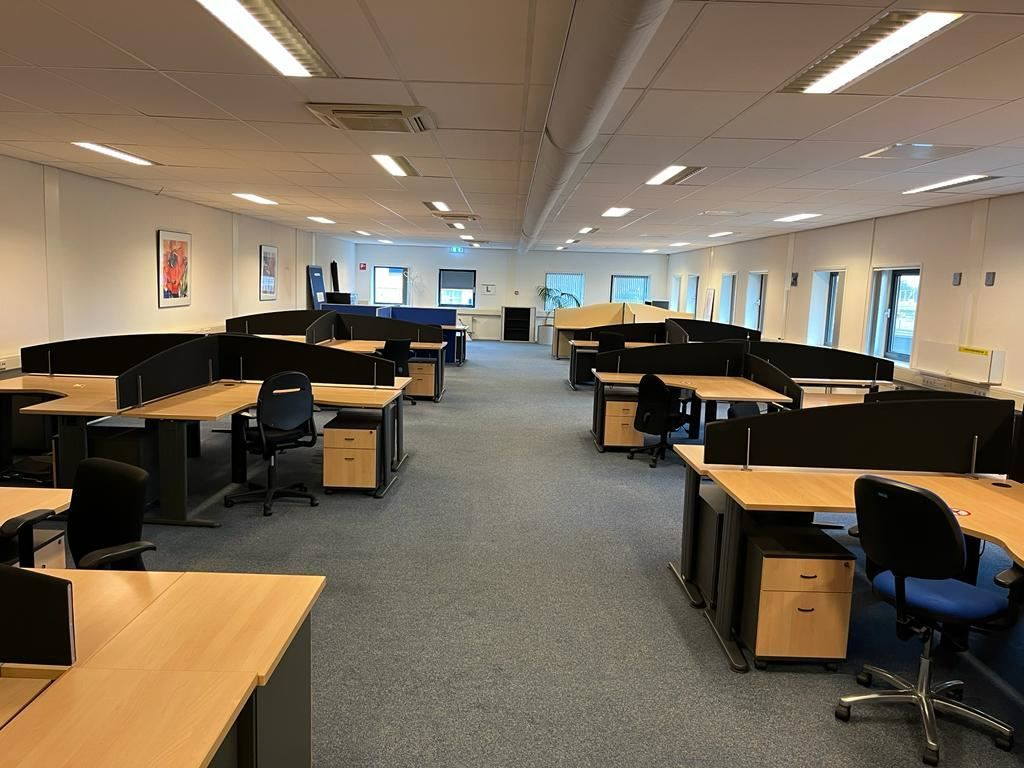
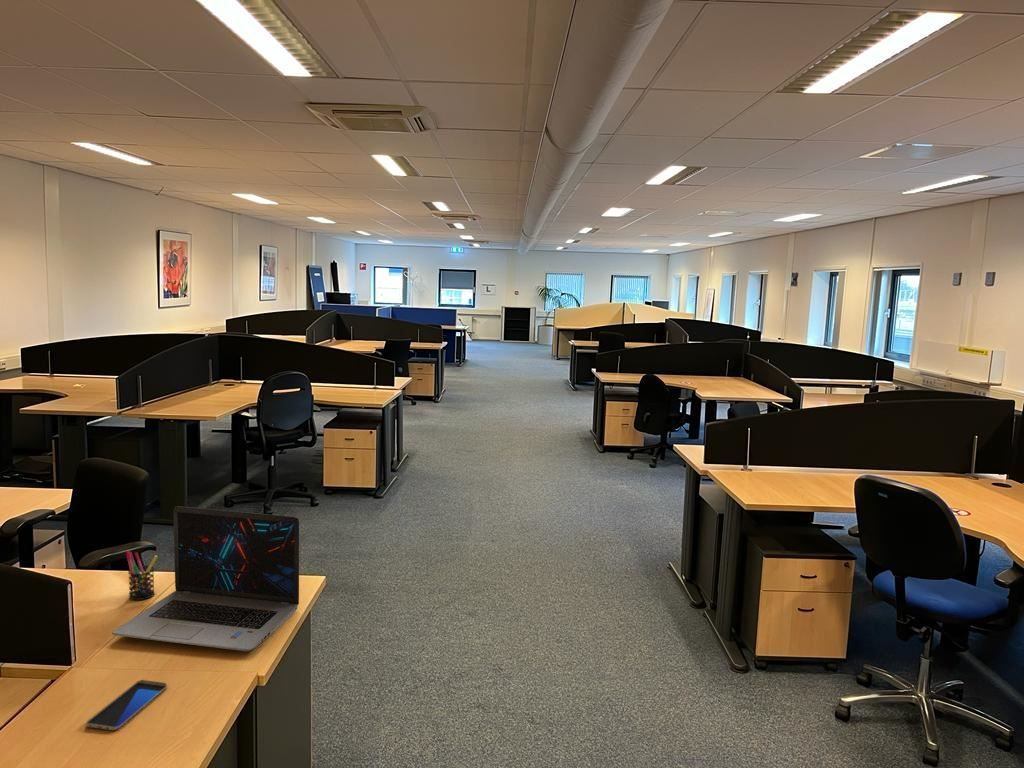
+ smartphone [85,679,168,731]
+ pen holder [125,550,159,601]
+ laptop [111,505,300,652]
